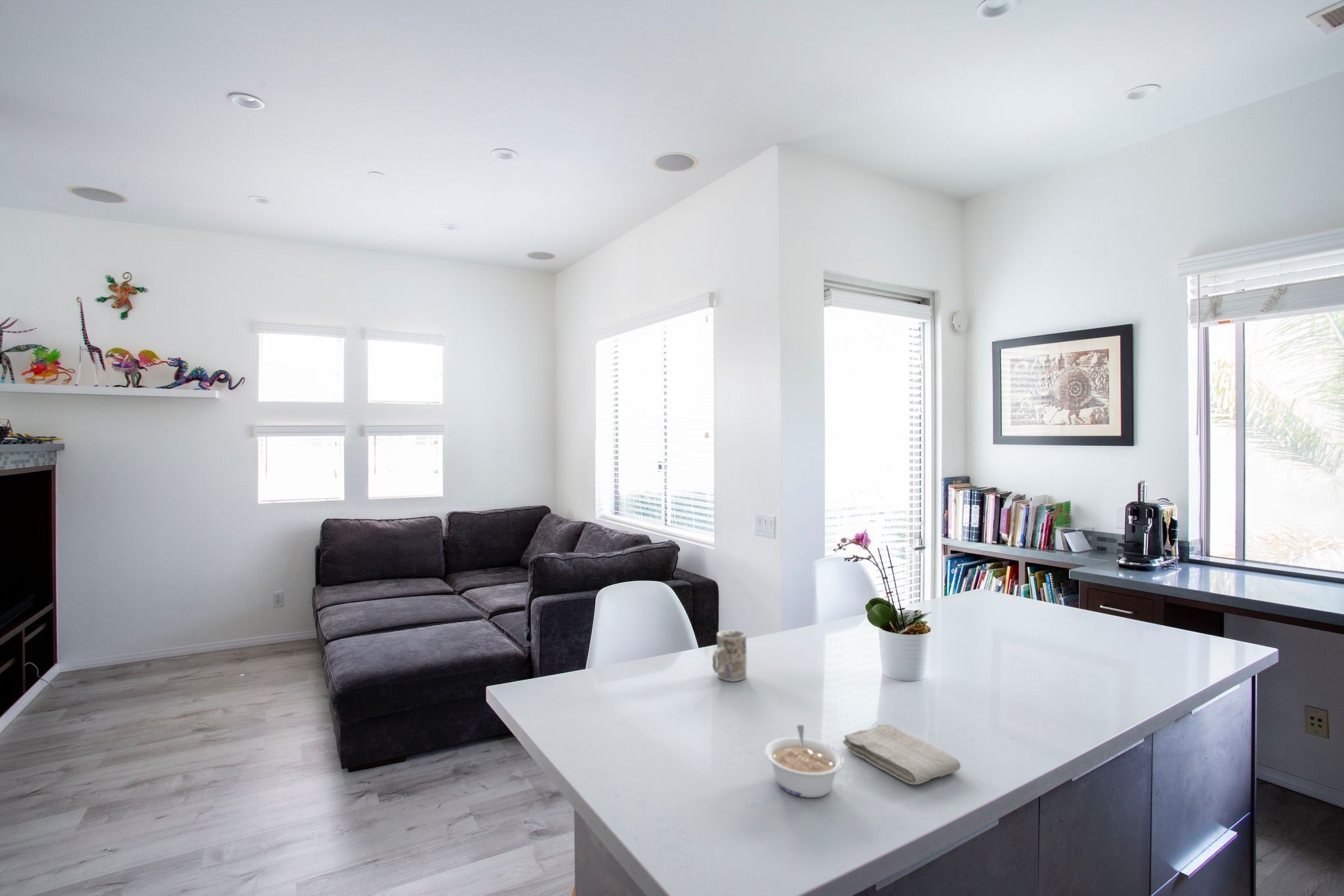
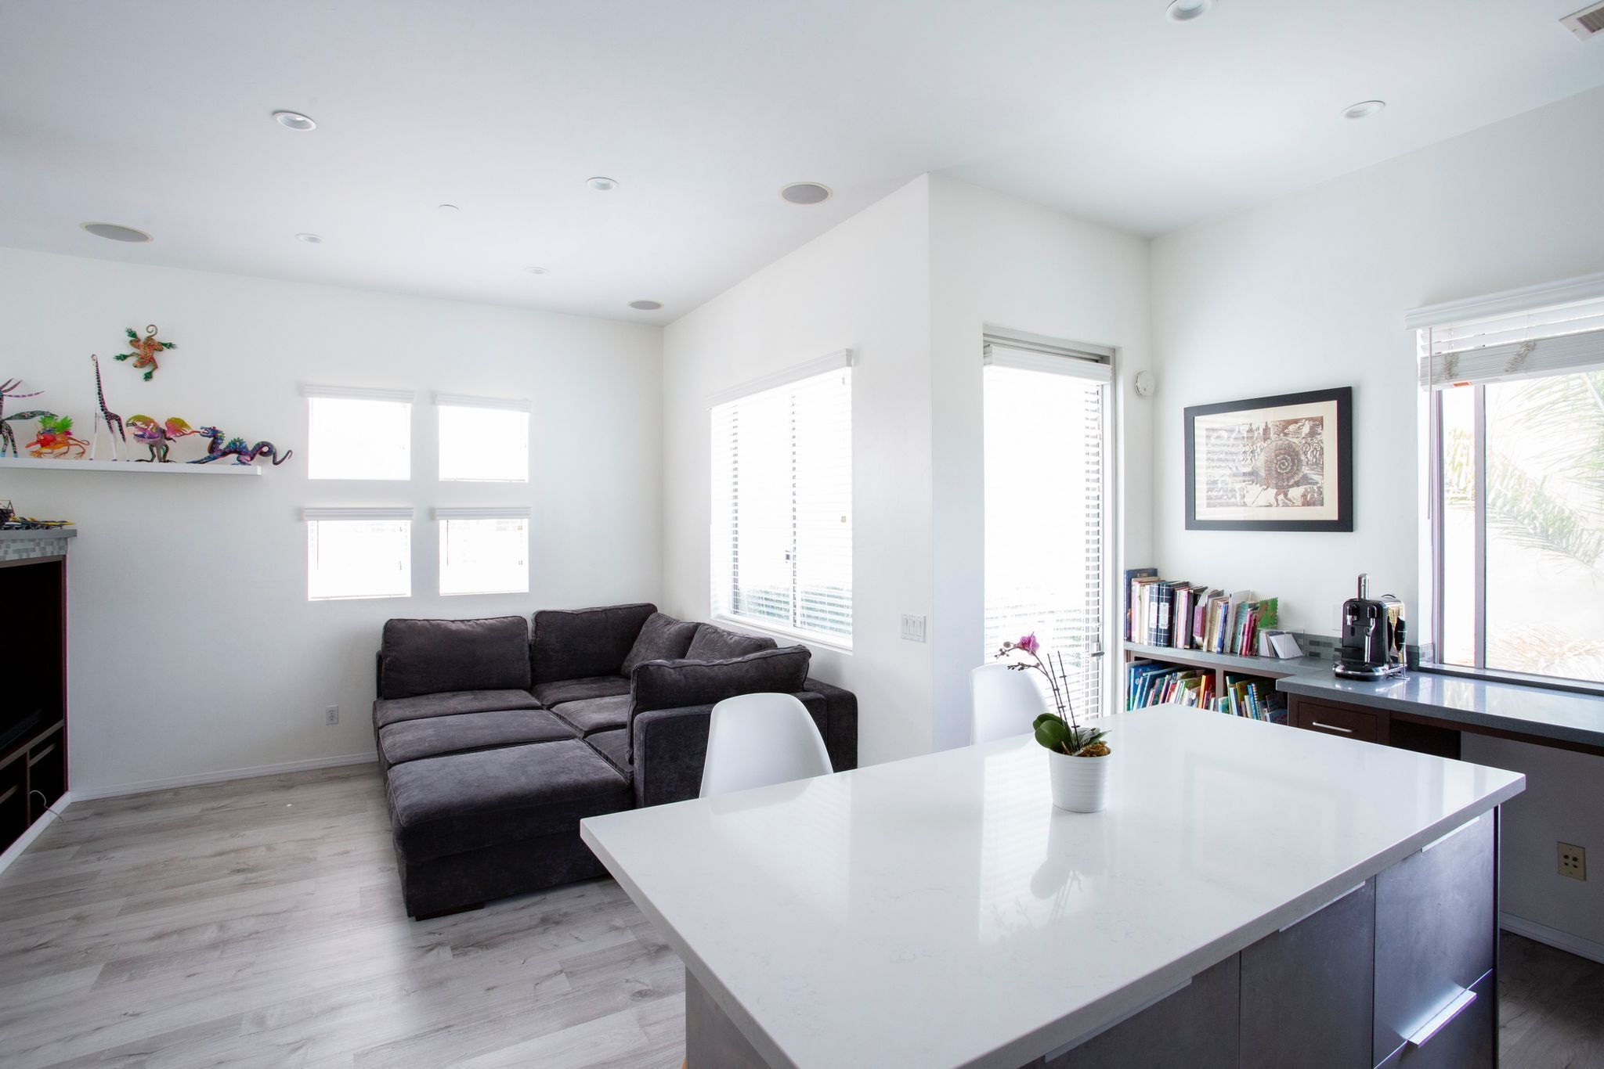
- washcloth [842,723,961,785]
- legume [764,724,845,798]
- mug [711,629,747,682]
